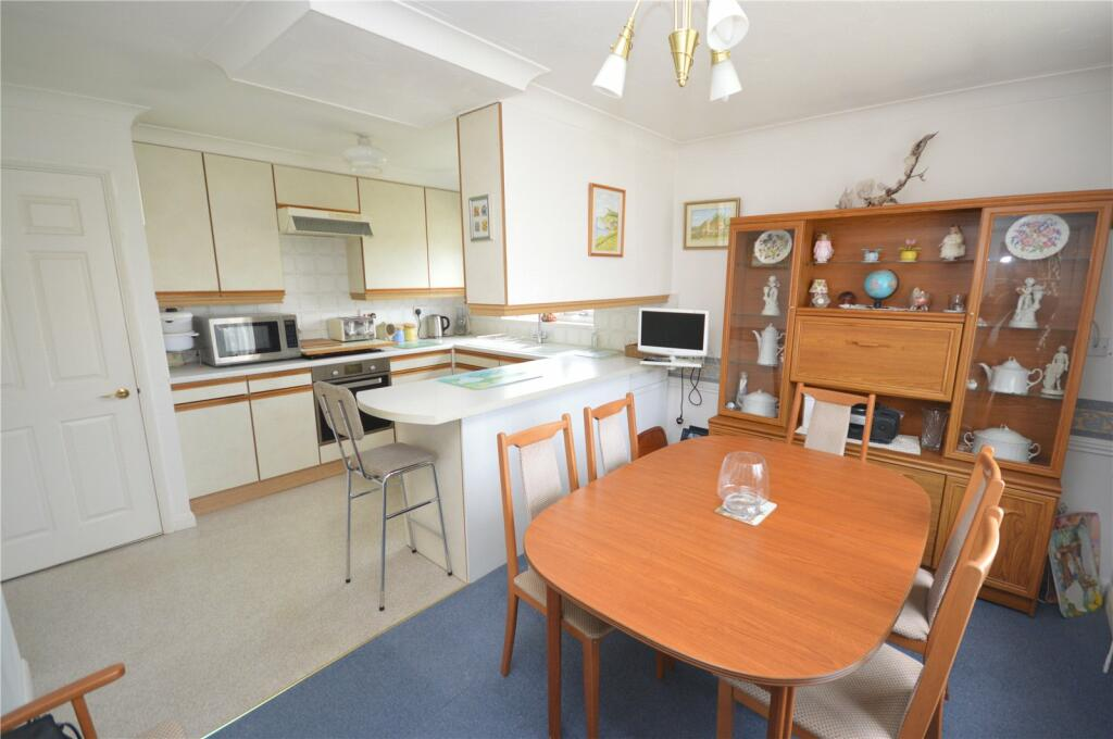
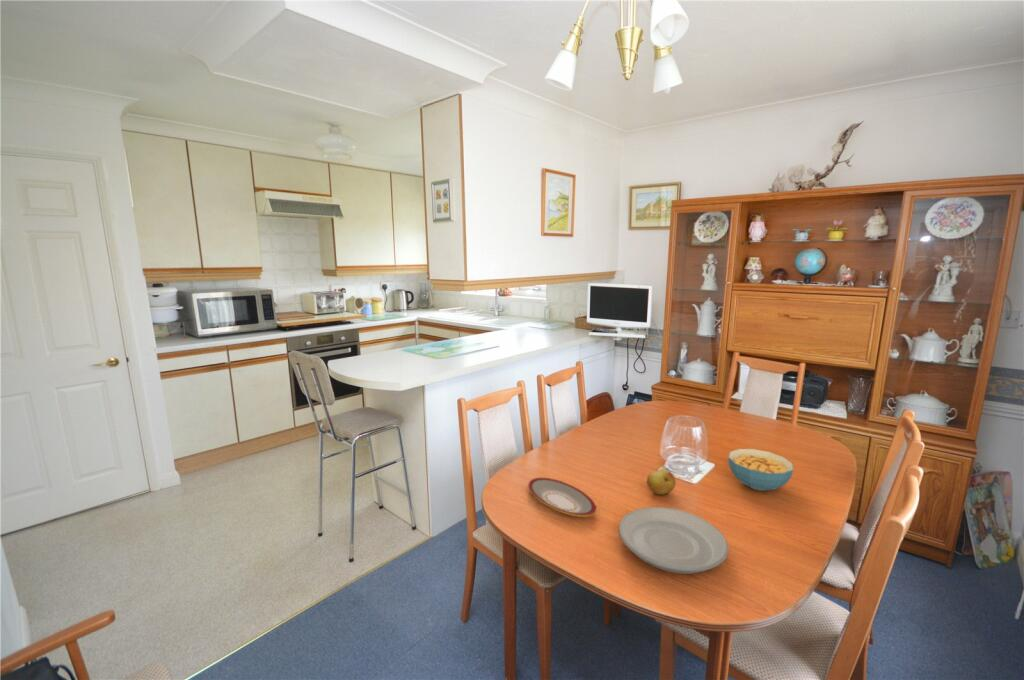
+ cereal bowl [727,448,794,492]
+ plate [527,477,597,518]
+ plate [618,506,729,575]
+ fruit [646,468,677,496]
